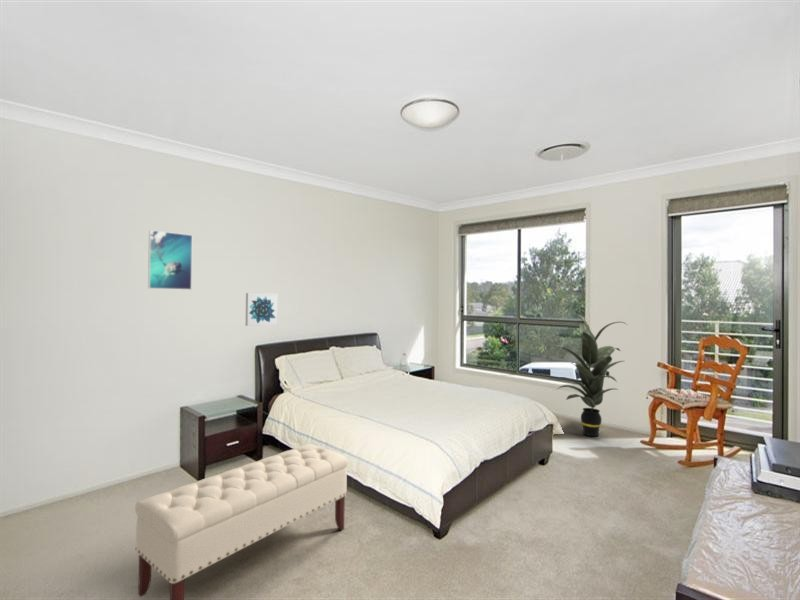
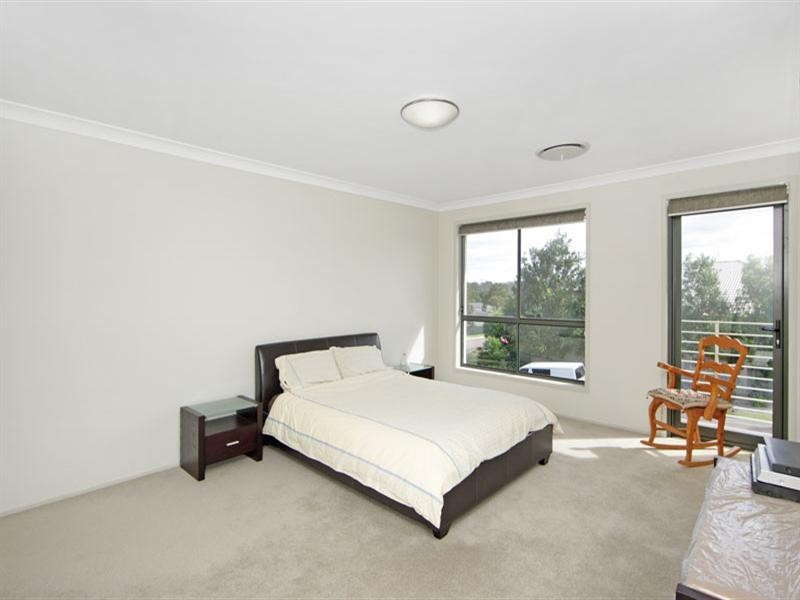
- wall art [245,292,279,327]
- indoor plant [546,313,628,437]
- bench [134,443,349,600]
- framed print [147,229,193,291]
